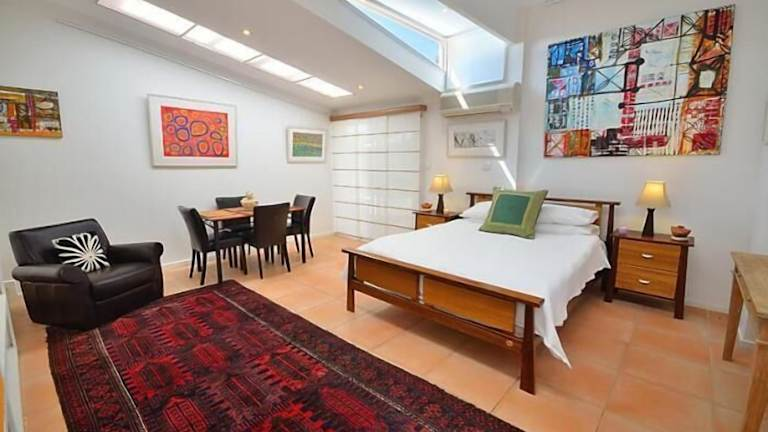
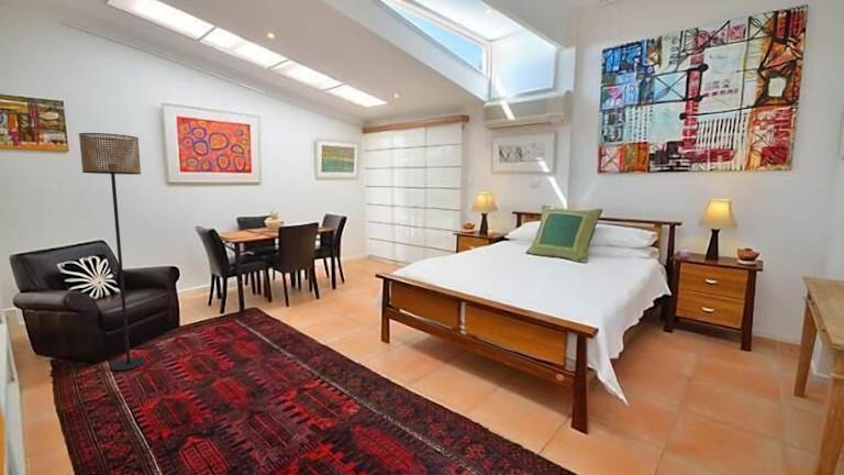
+ floor lamp [78,132,147,372]
